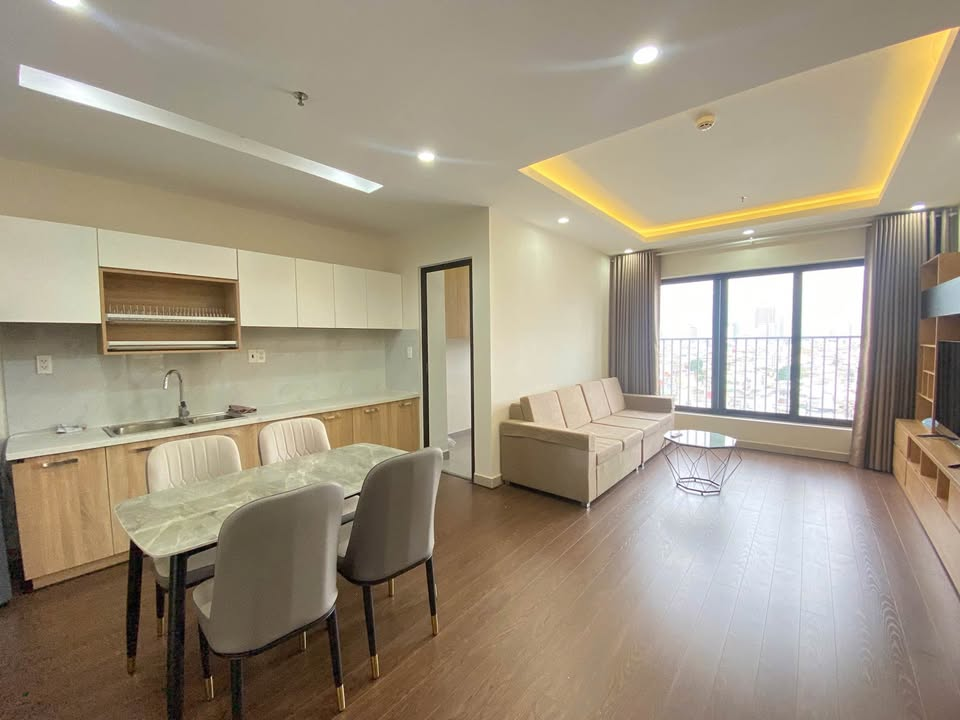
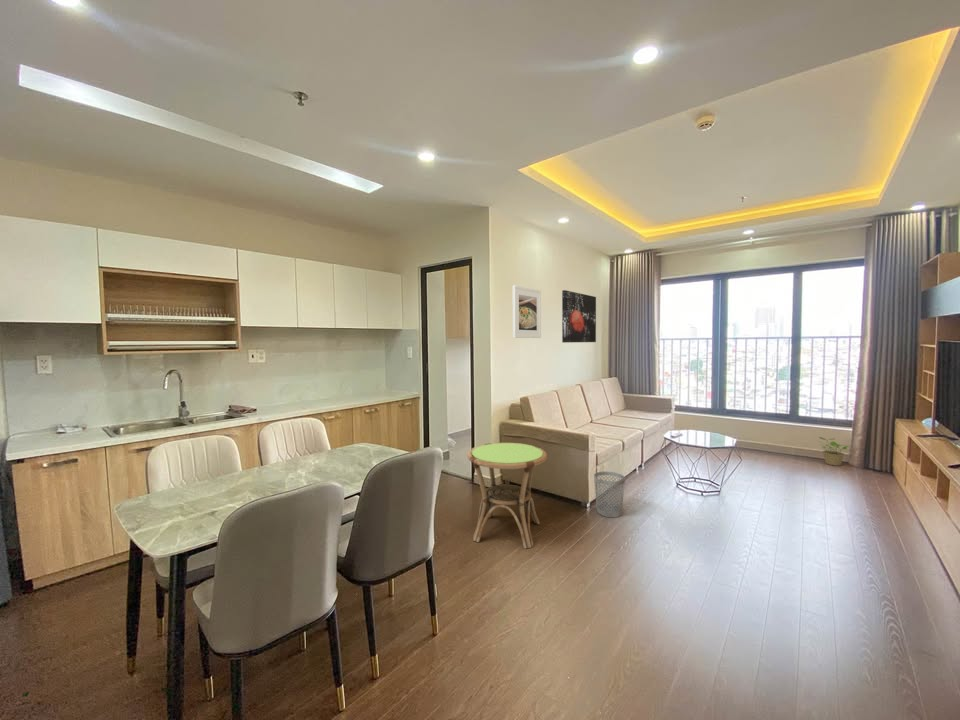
+ side table [466,442,548,550]
+ wastebasket [593,470,626,518]
+ potted plant [817,436,850,467]
+ wall art [561,289,597,344]
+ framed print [512,285,542,339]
